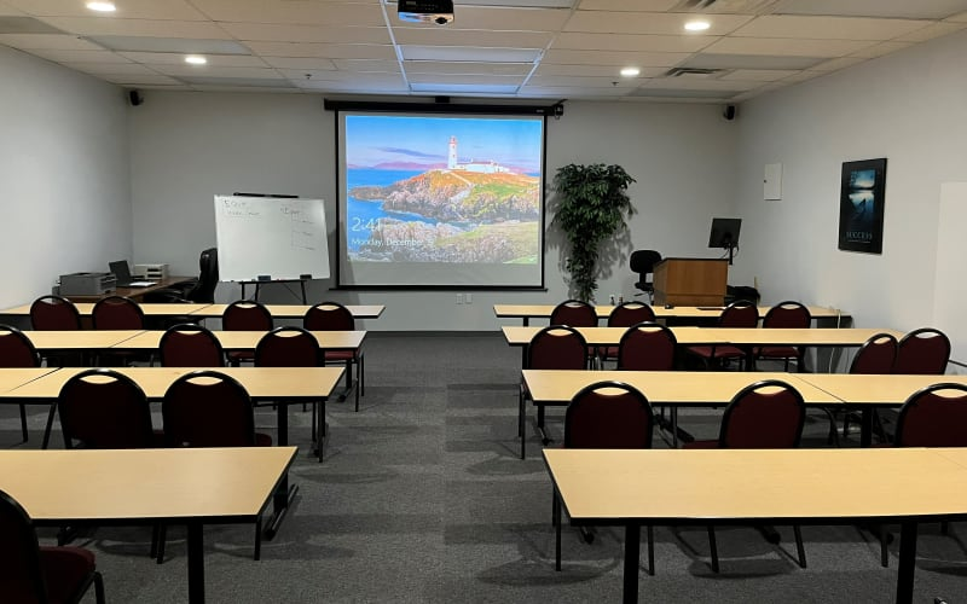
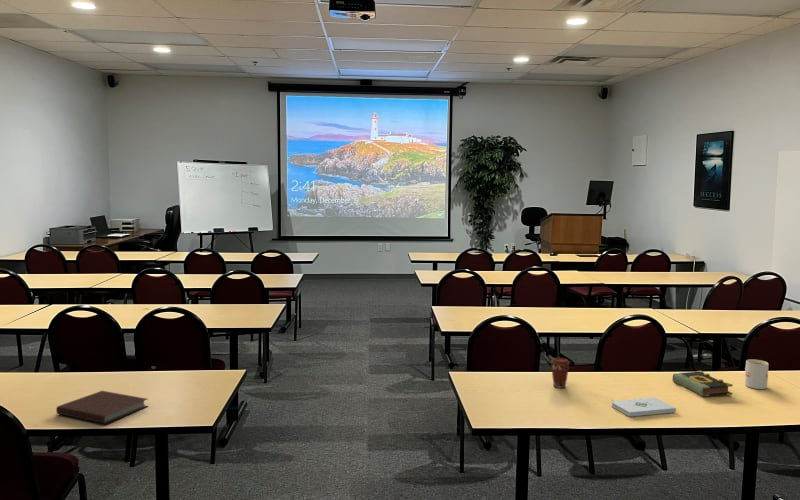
+ notebook [55,390,149,425]
+ mug [744,359,770,390]
+ notepad [610,397,677,418]
+ book [672,370,734,398]
+ coffee cup [550,357,571,389]
